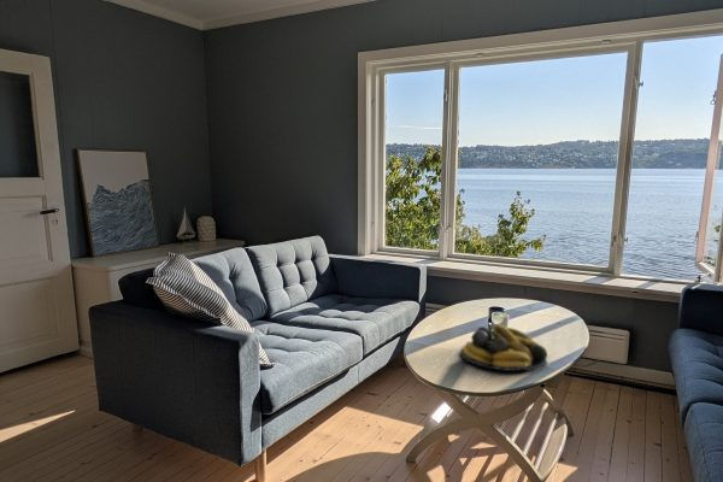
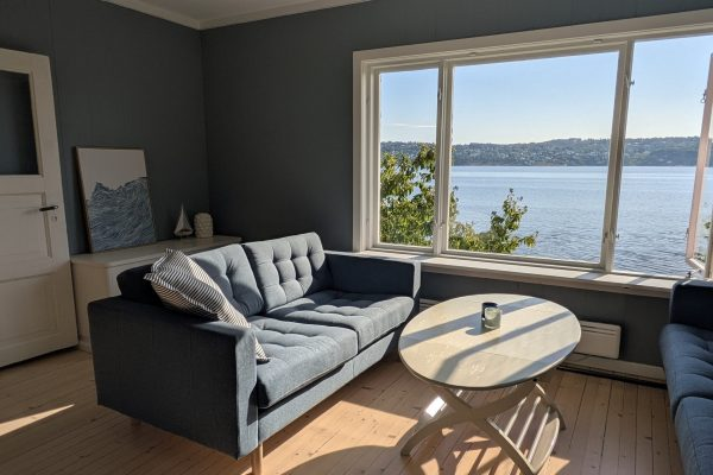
- fruit bowl [459,323,549,372]
